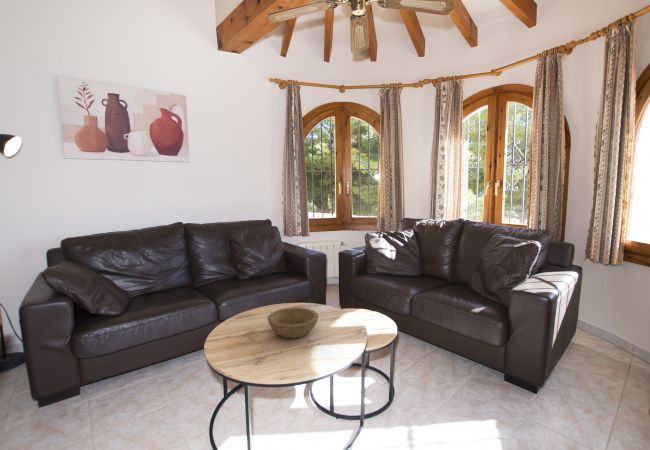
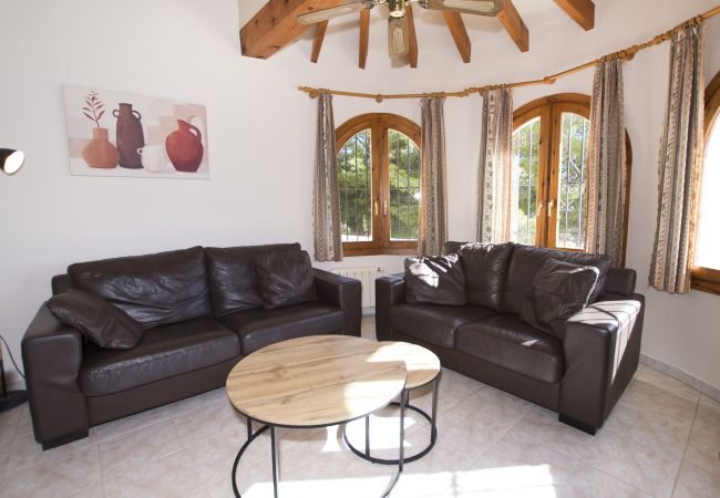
- bowl [266,307,320,339]
